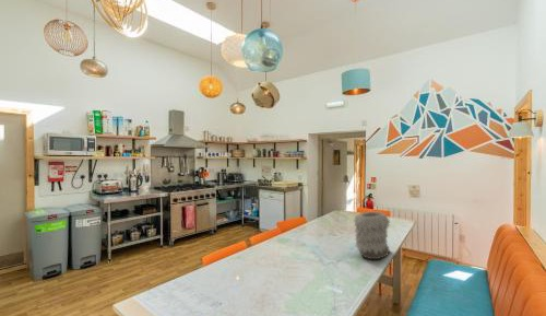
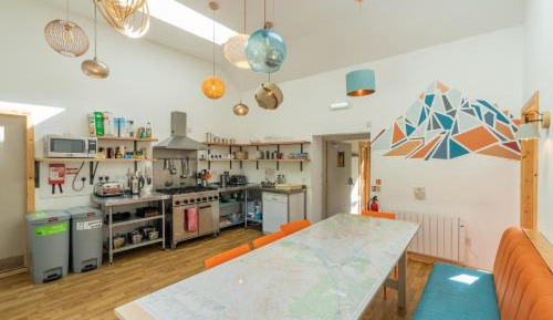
- vase [353,211,391,260]
